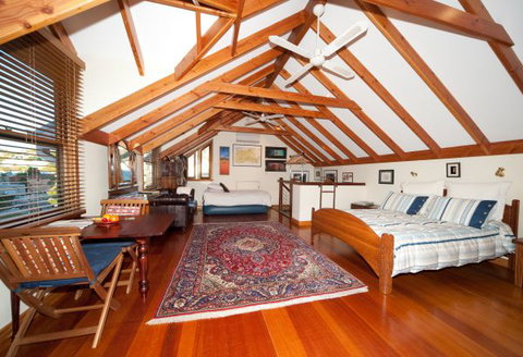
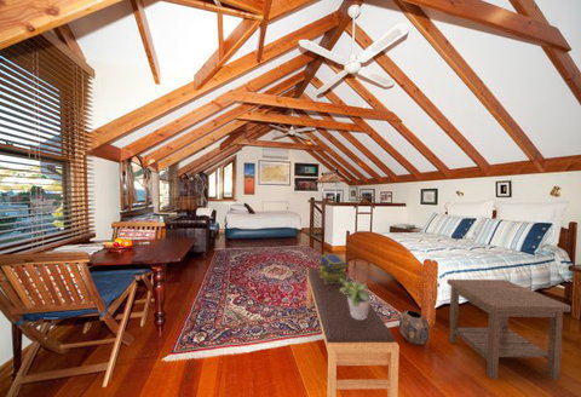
+ planter [398,309,431,346]
+ potted plant [340,275,374,320]
+ stack of books [318,252,350,283]
+ side table [445,278,571,381]
+ bench [305,266,401,397]
